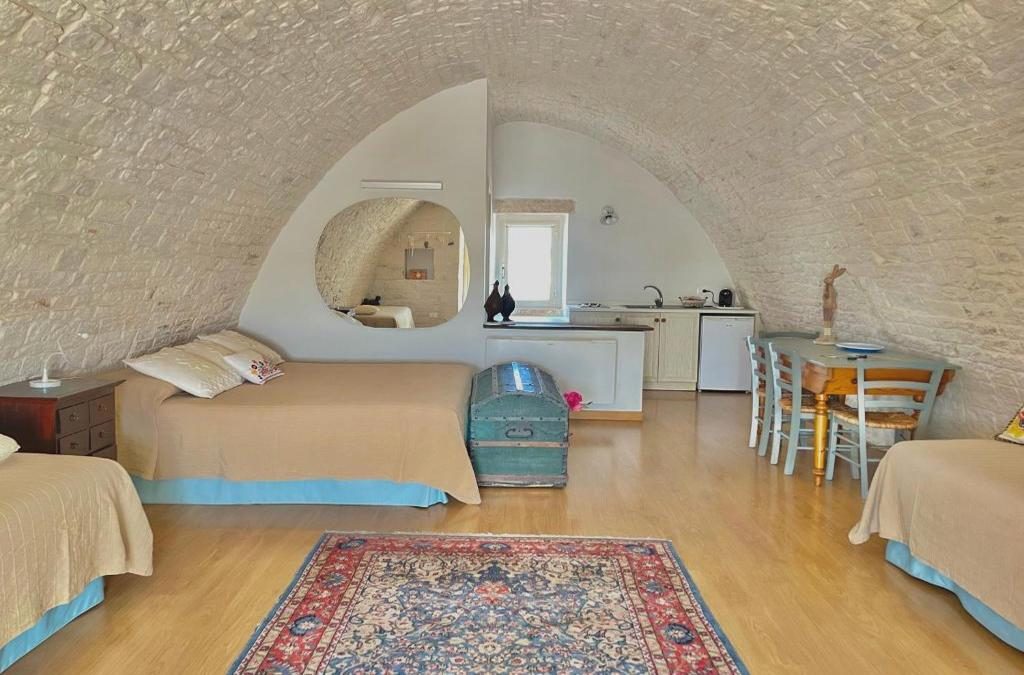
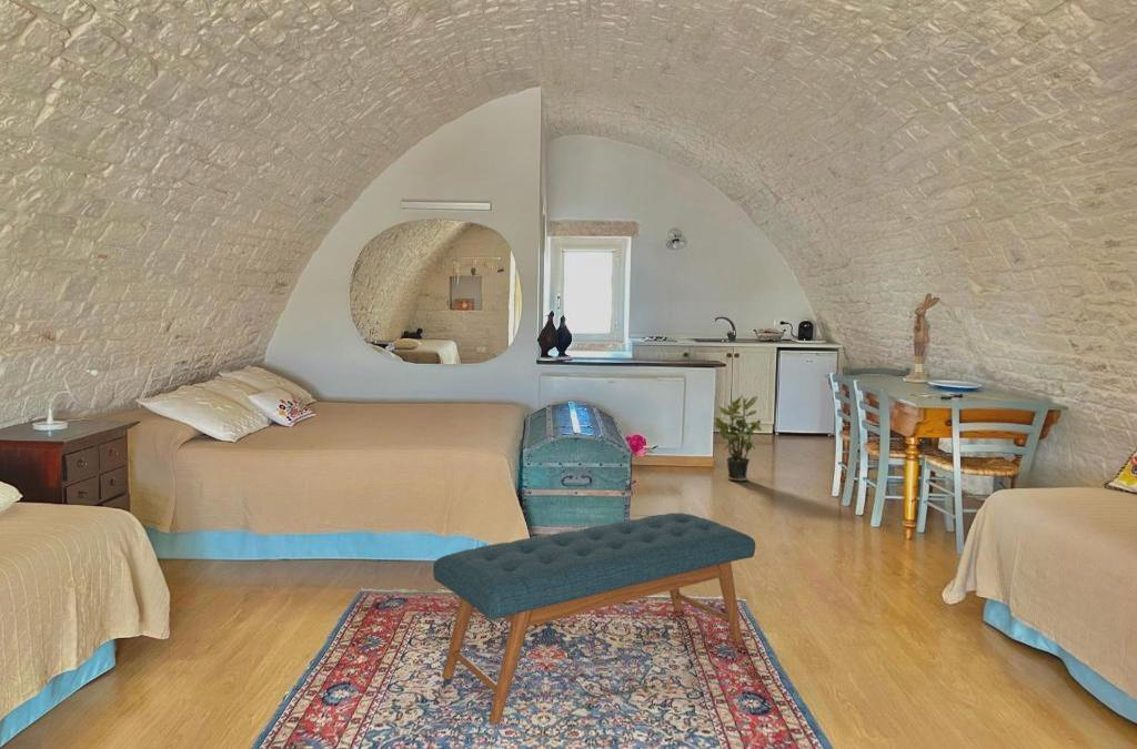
+ potted plant [713,394,763,483]
+ bench [432,512,756,726]
